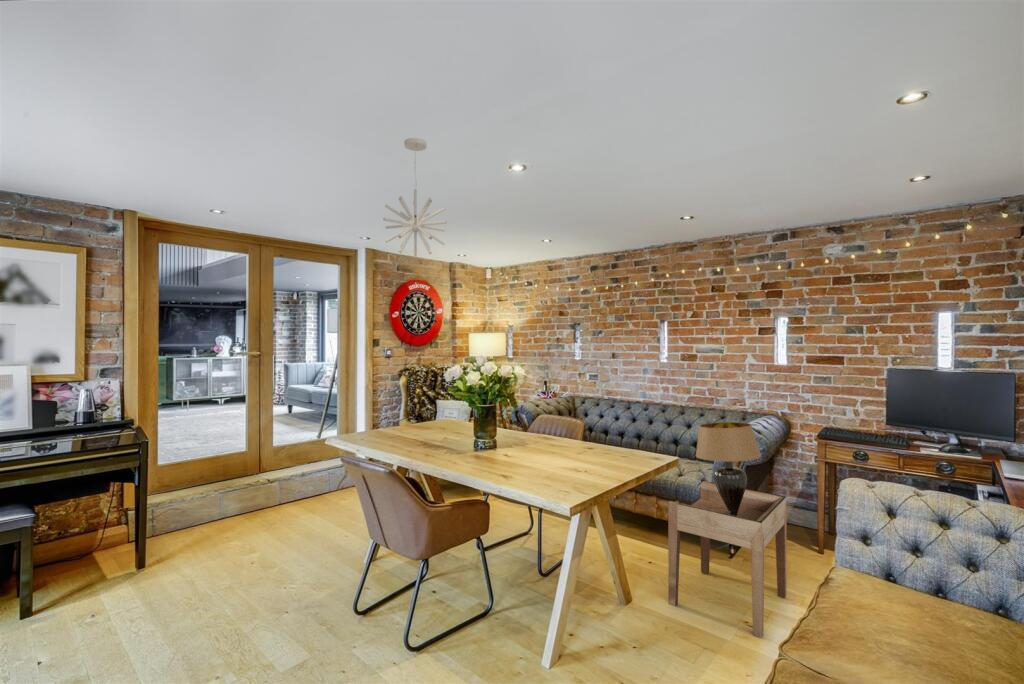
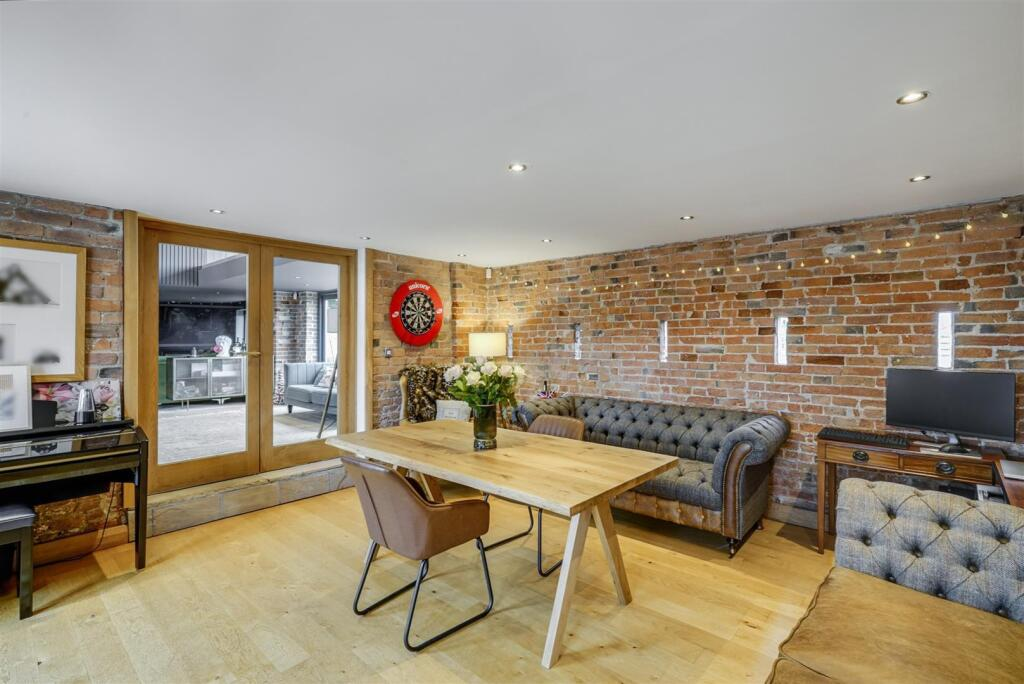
- pendant light [382,137,448,259]
- side table [667,480,788,639]
- table lamp [695,421,763,519]
